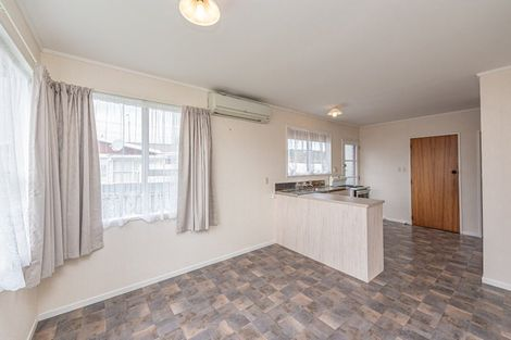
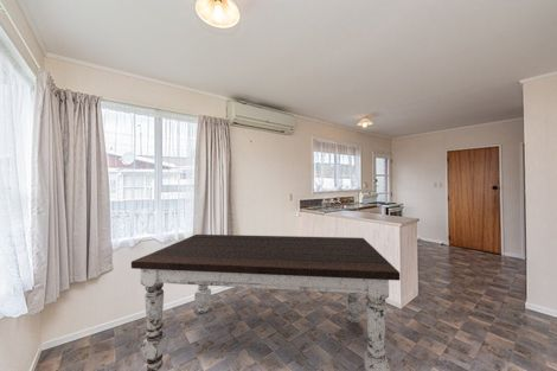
+ dining table [130,234,401,371]
